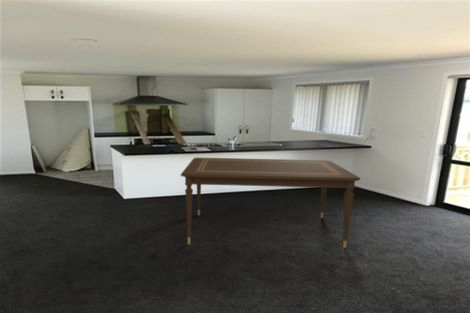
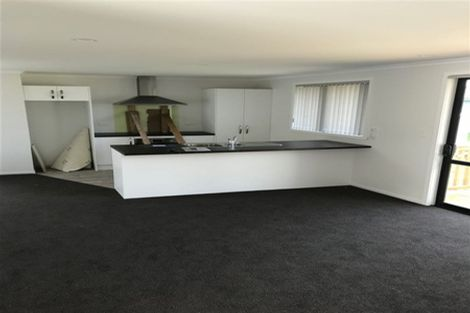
- dining table [180,156,361,249]
